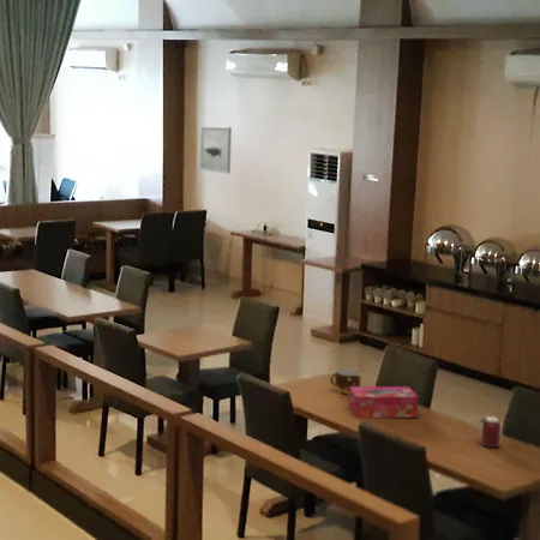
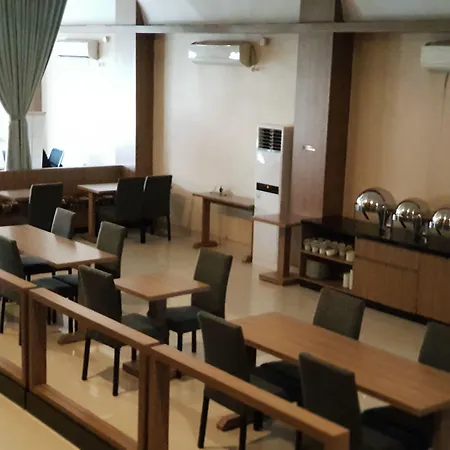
- wall art [198,125,233,174]
- tissue box [347,385,420,419]
- jar [475,414,502,449]
- cup [329,368,362,395]
